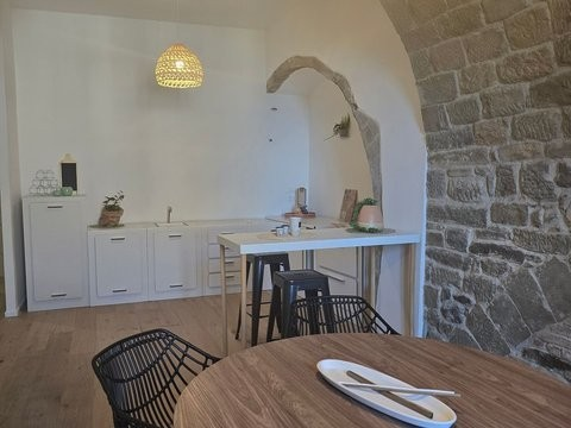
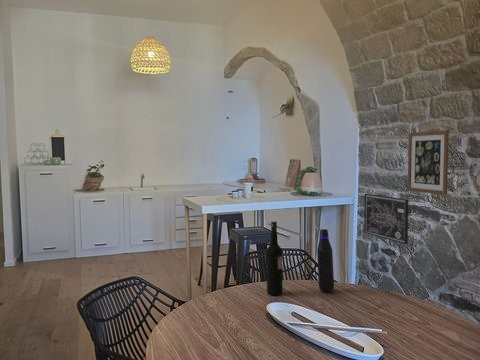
+ wall art [363,193,409,245]
+ wall art [407,129,450,196]
+ wine bottle [265,220,284,296]
+ water bottle [316,228,335,293]
